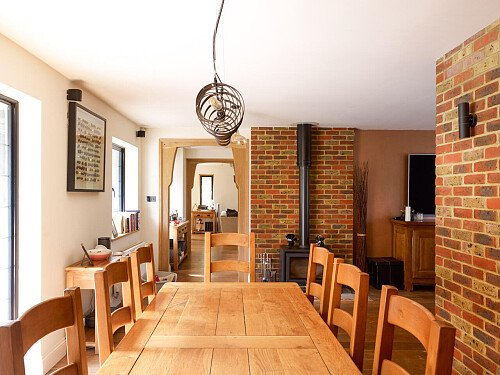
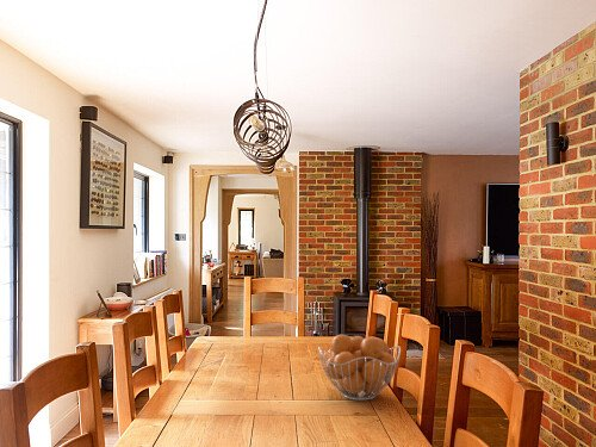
+ fruit basket [317,334,402,402]
